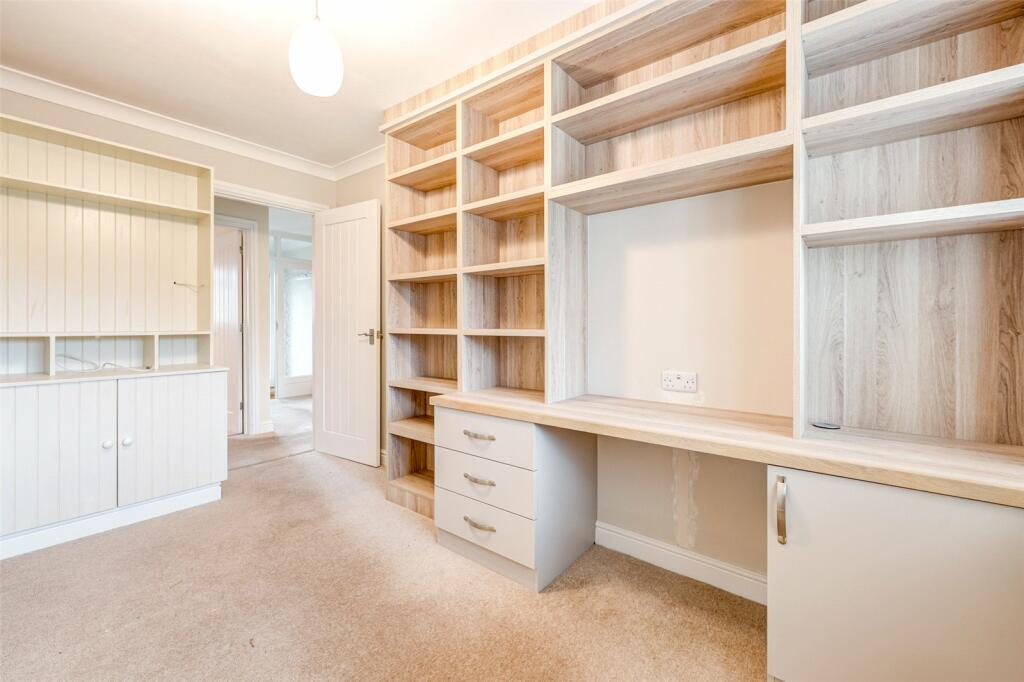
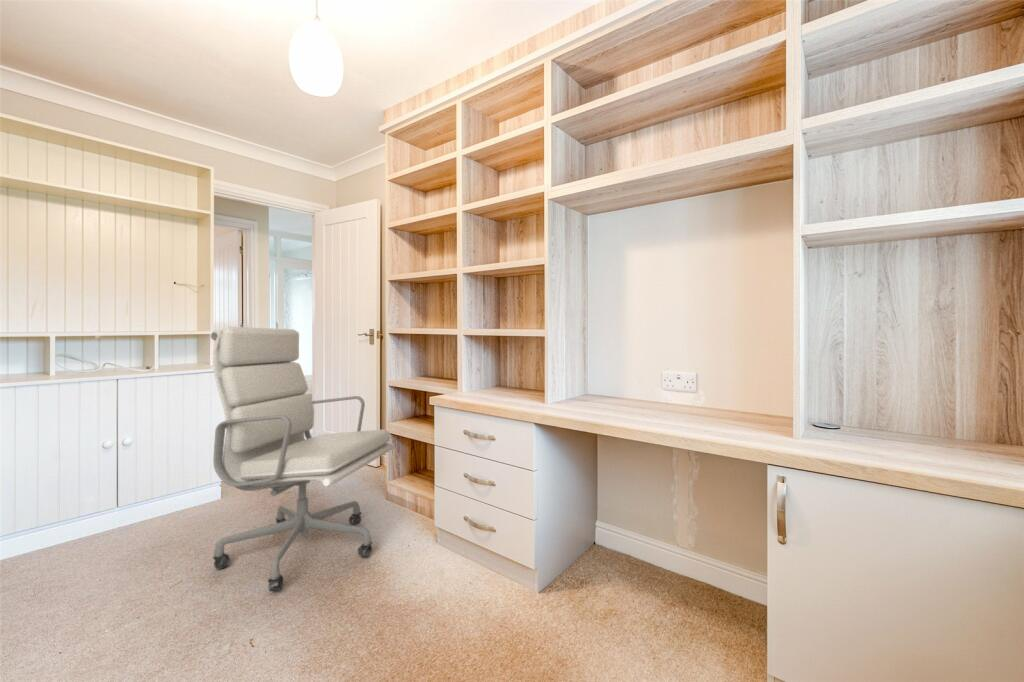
+ office chair [210,326,395,592]
